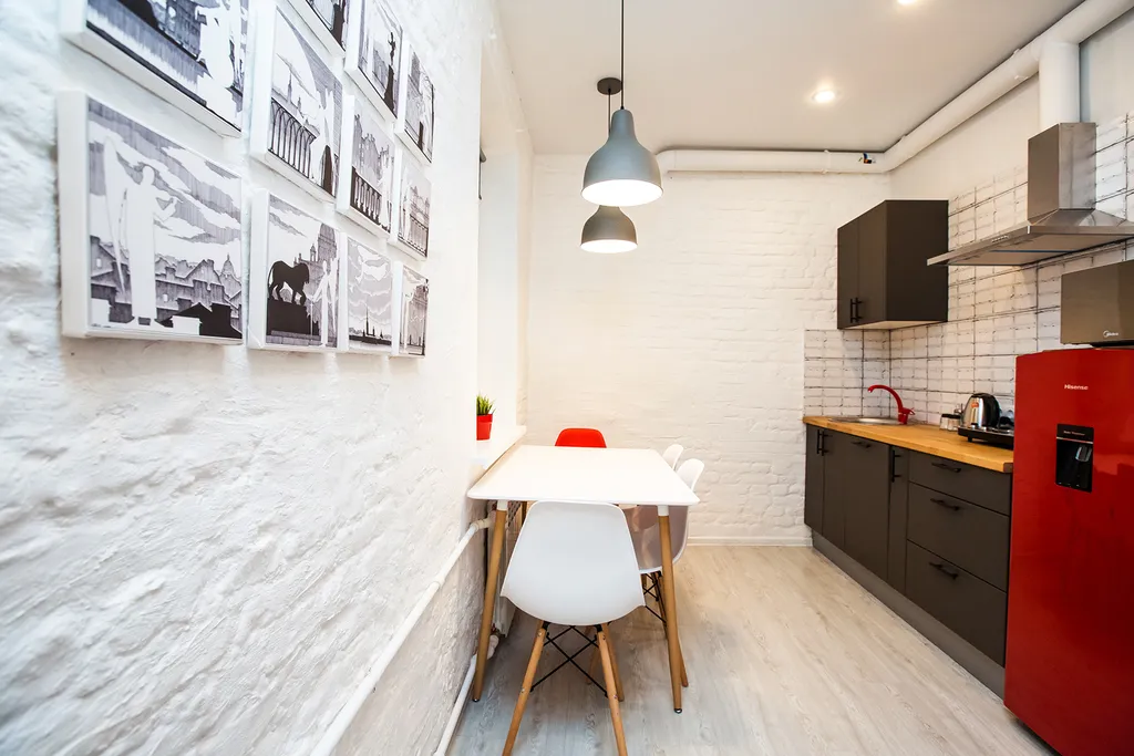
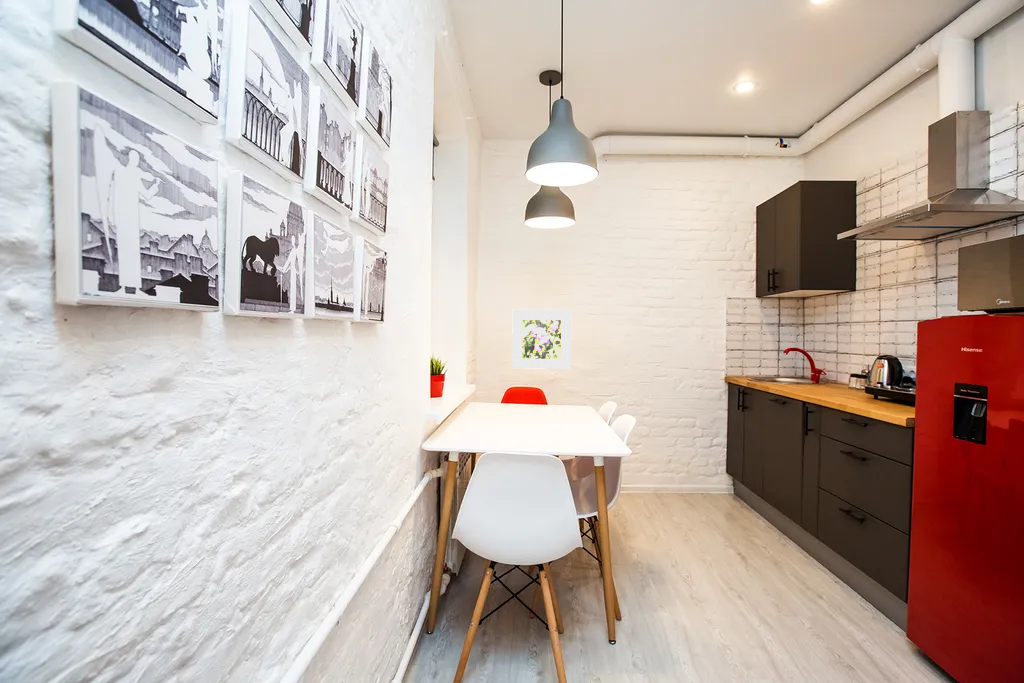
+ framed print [511,309,572,370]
